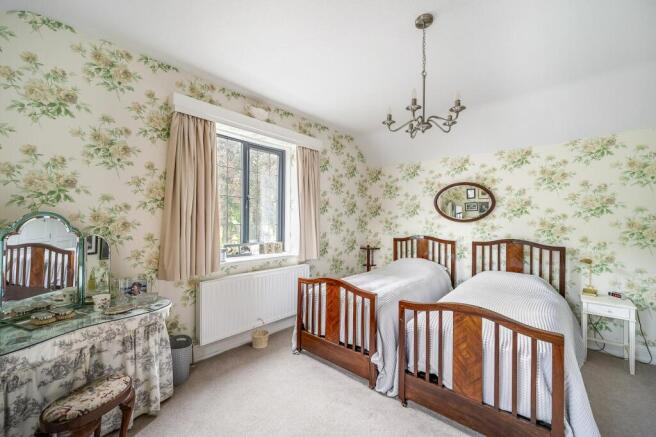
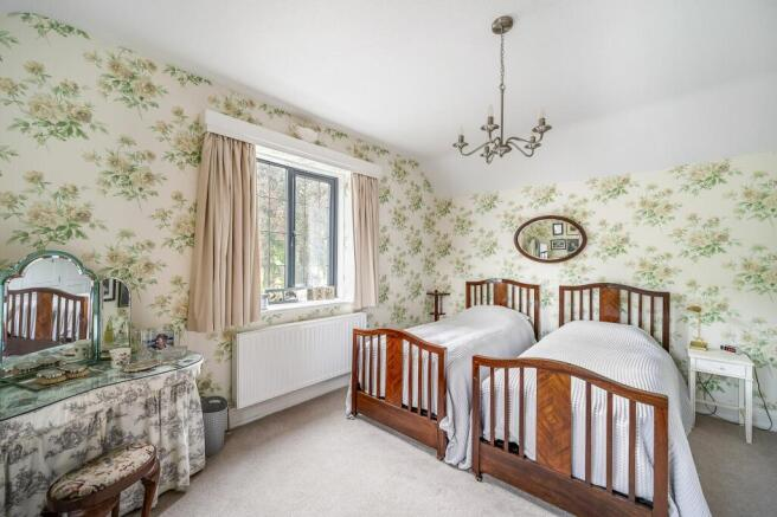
- basket [250,317,270,350]
